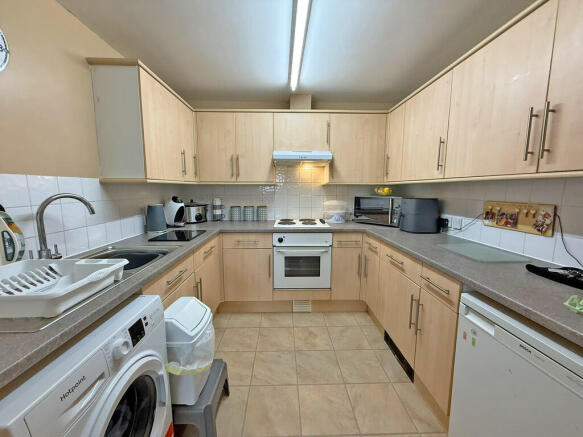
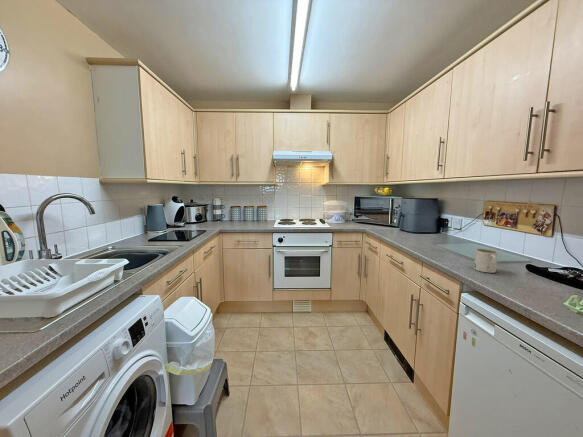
+ mug [473,248,499,274]
